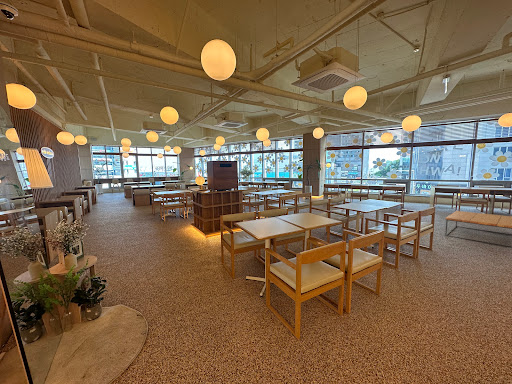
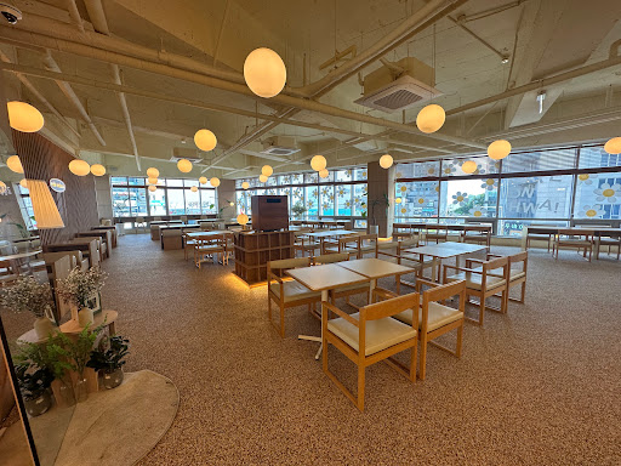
- table [444,210,512,249]
